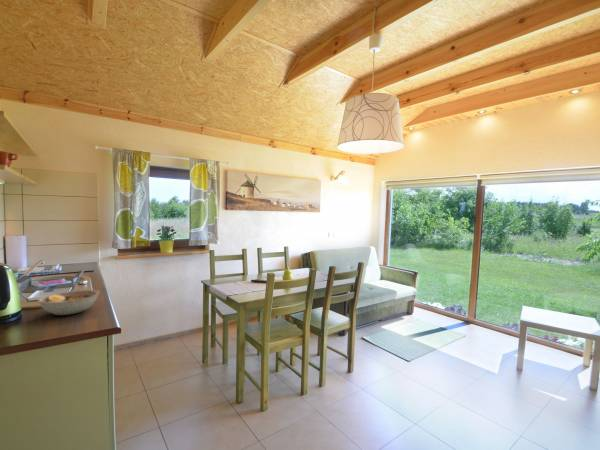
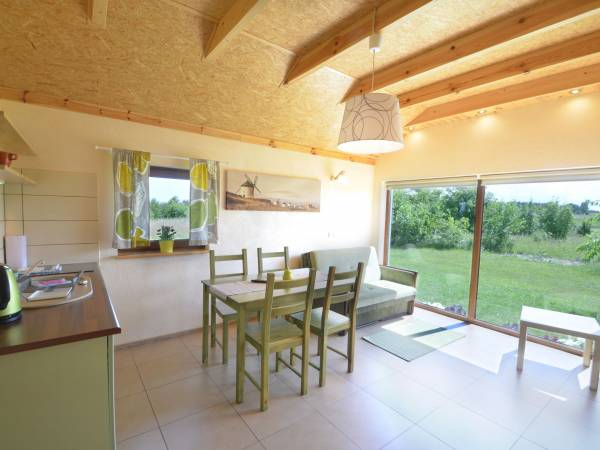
- bowl [37,289,100,316]
